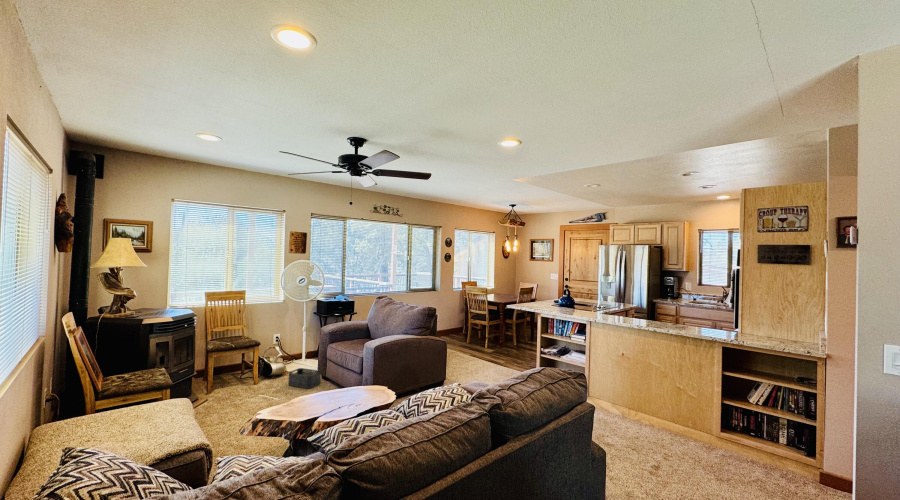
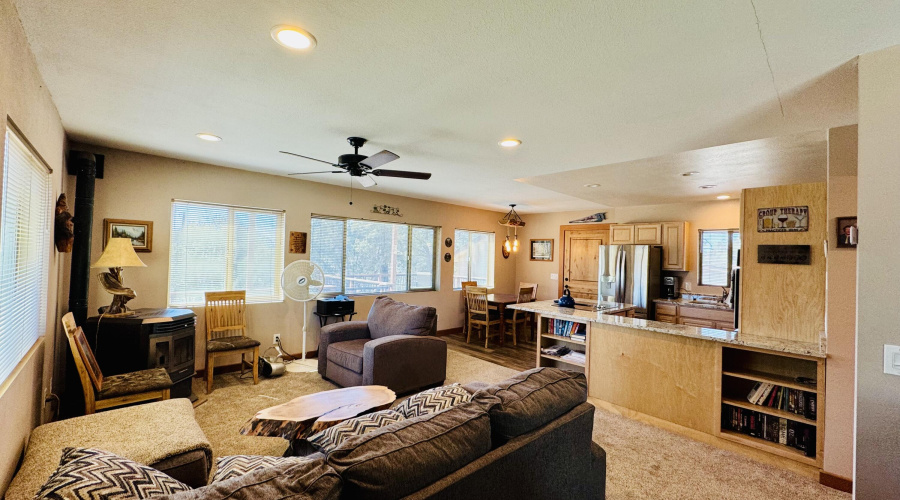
- storage bin [287,367,322,389]
